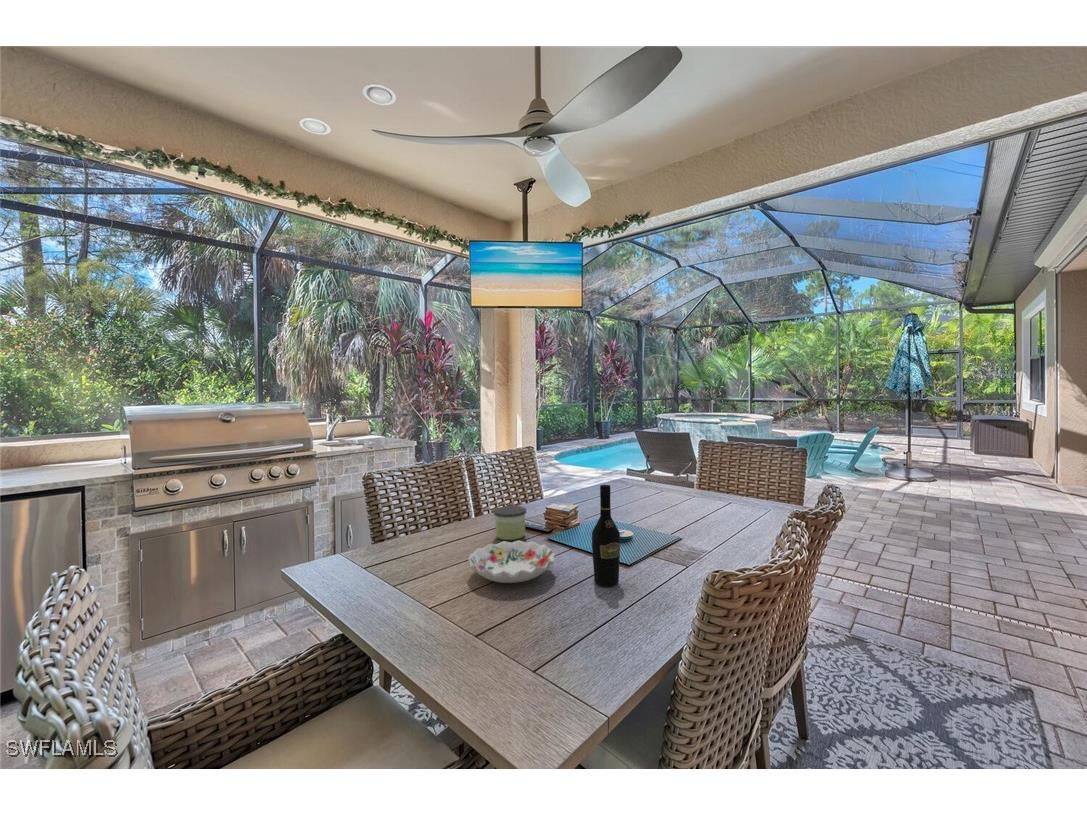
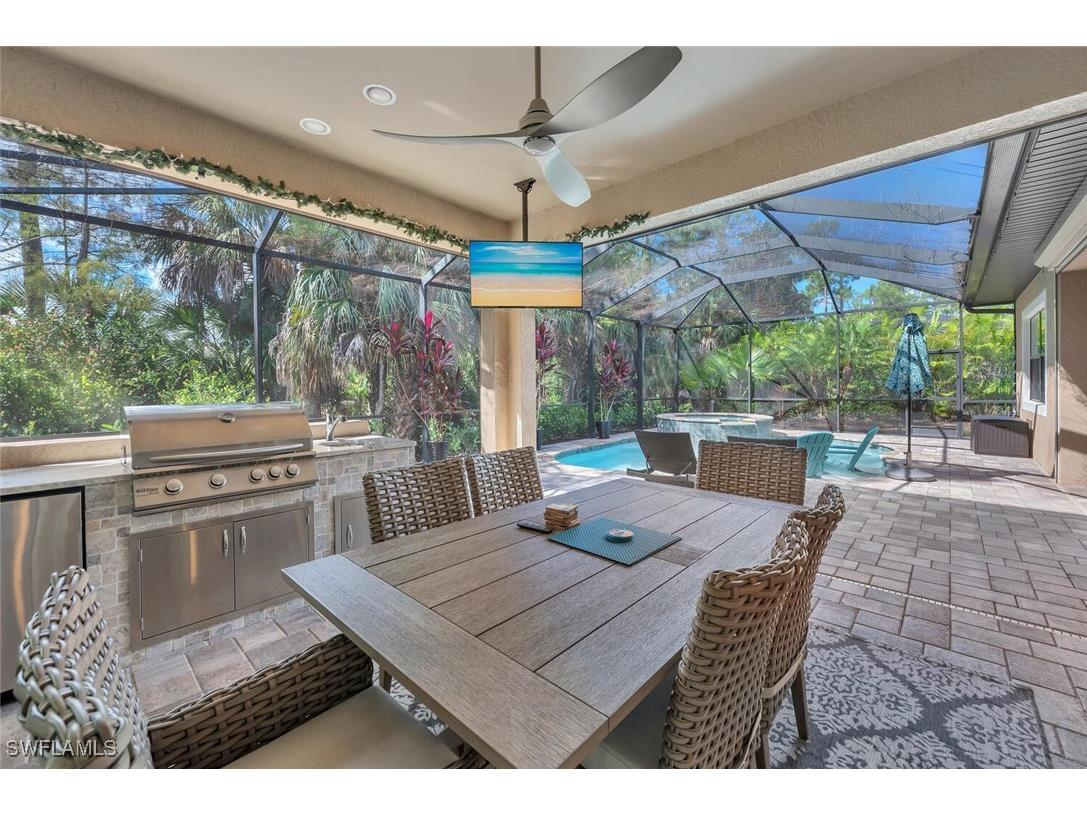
- wine bottle [591,484,621,588]
- decorative bowl [467,540,556,584]
- candle [493,505,527,541]
